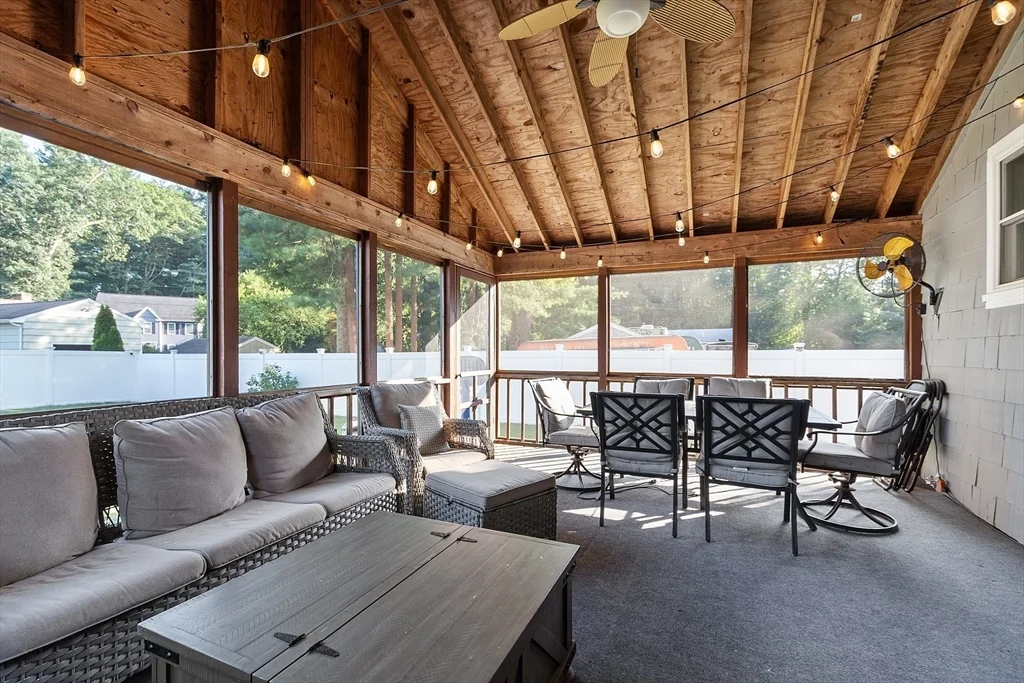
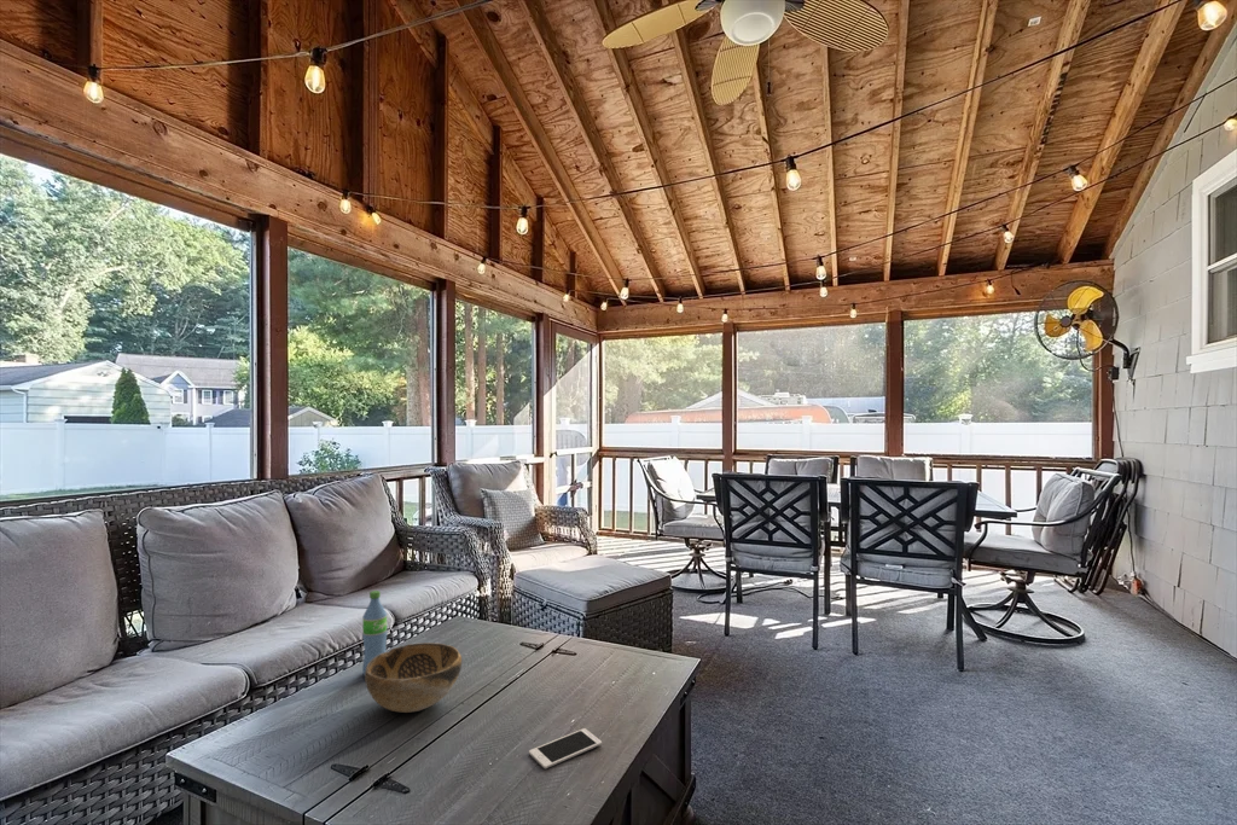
+ water bottle [361,589,389,676]
+ cell phone [528,727,603,769]
+ decorative bowl [364,641,463,714]
